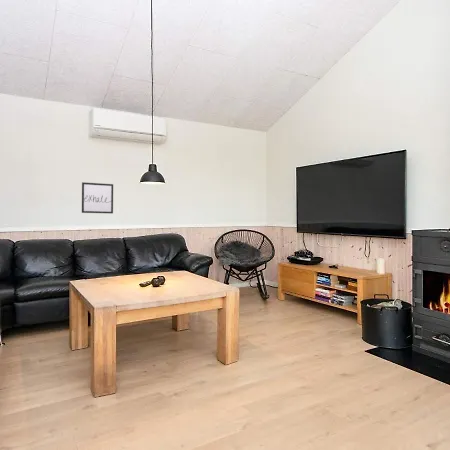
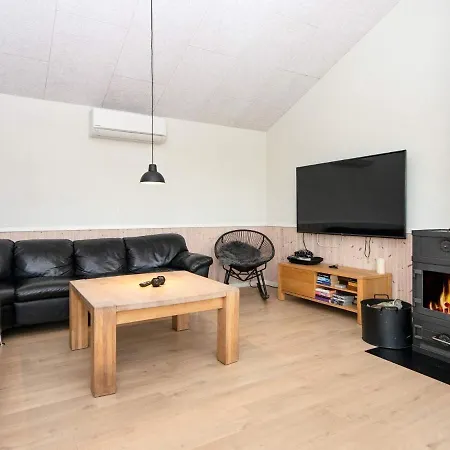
- wall art [81,181,114,214]
